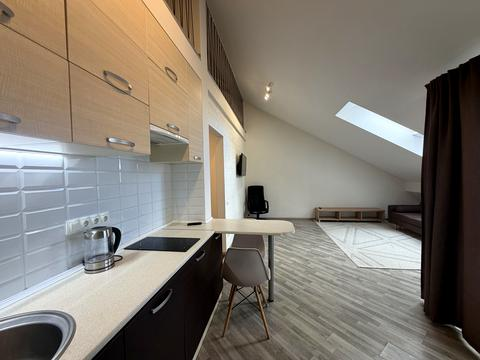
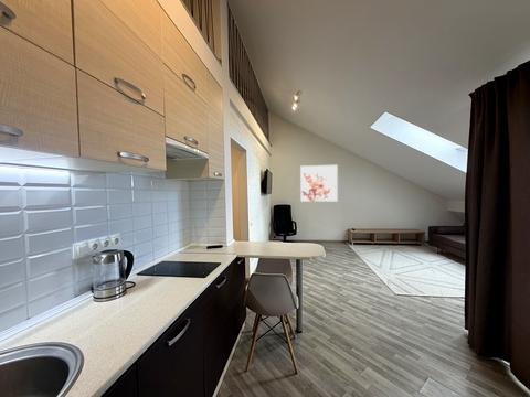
+ wall art [299,164,339,203]
